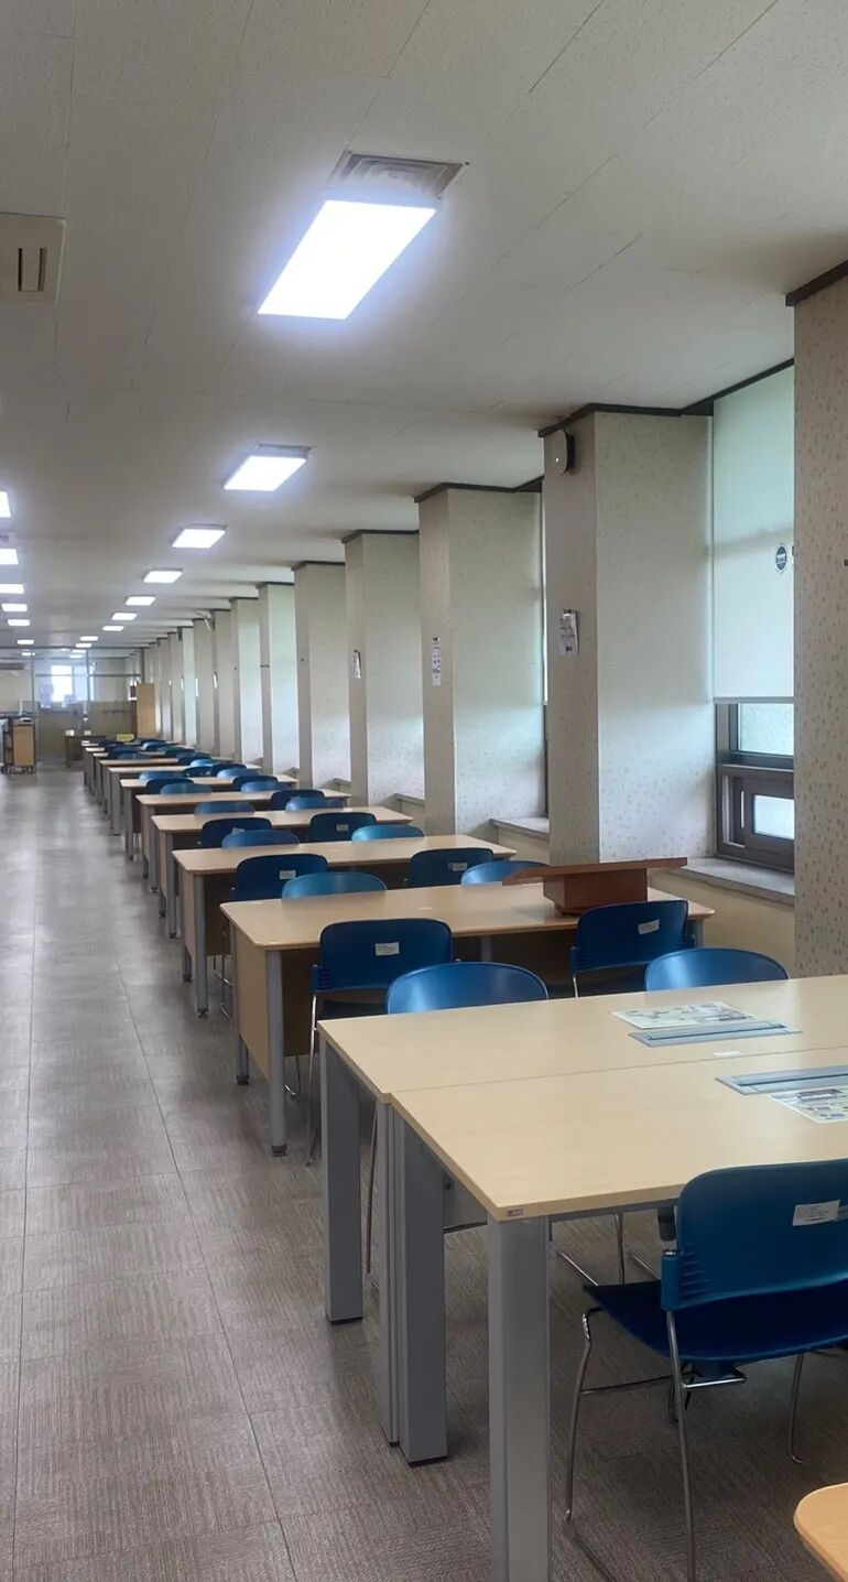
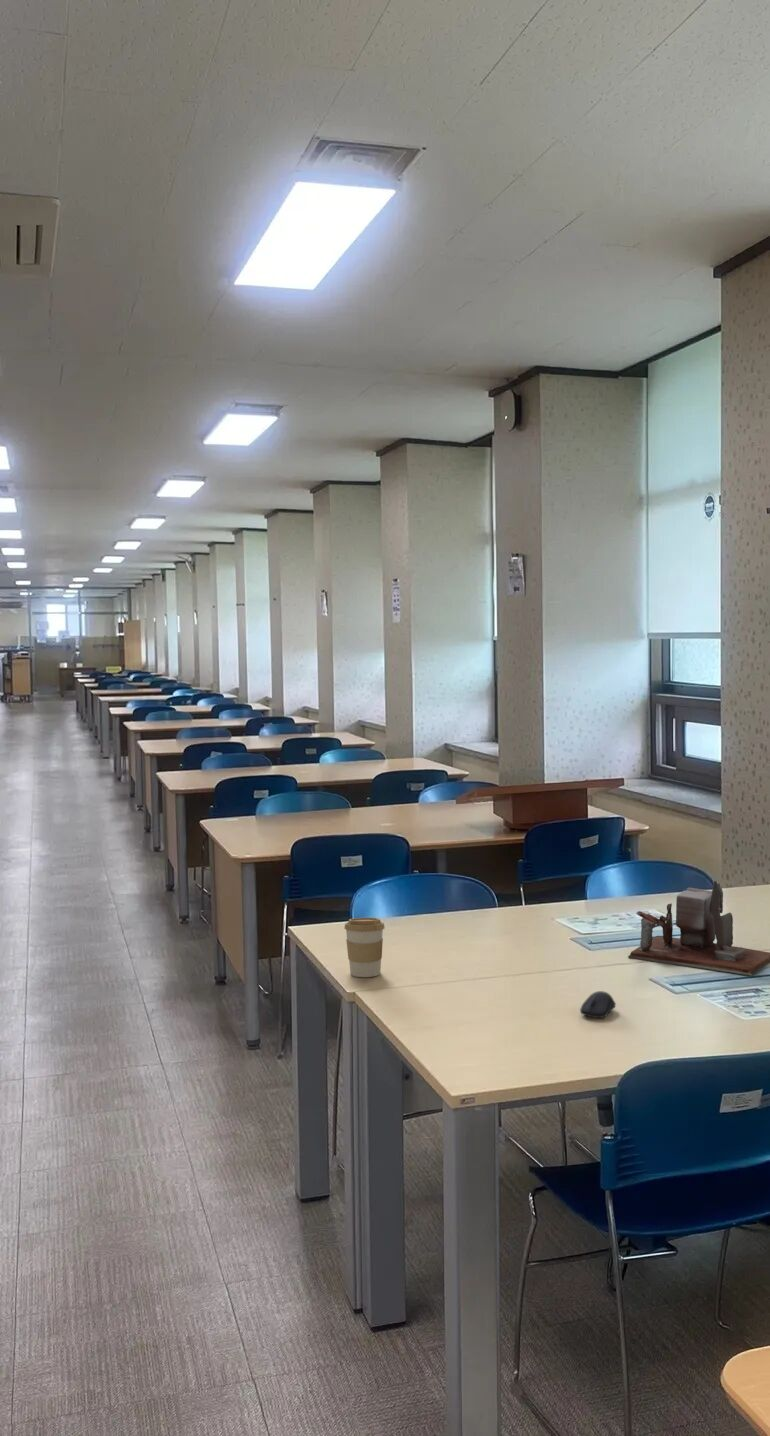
+ desk organizer [627,880,770,976]
+ computer mouse [579,990,617,1019]
+ coffee cup [344,917,386,978]
